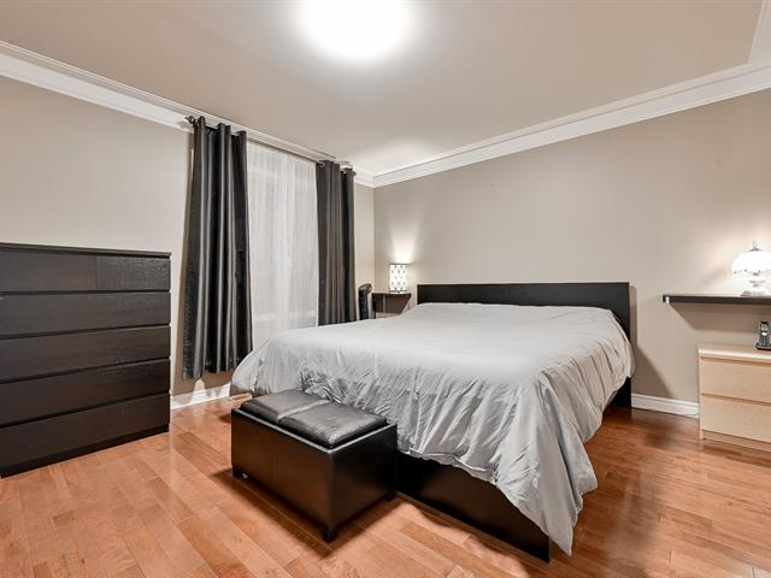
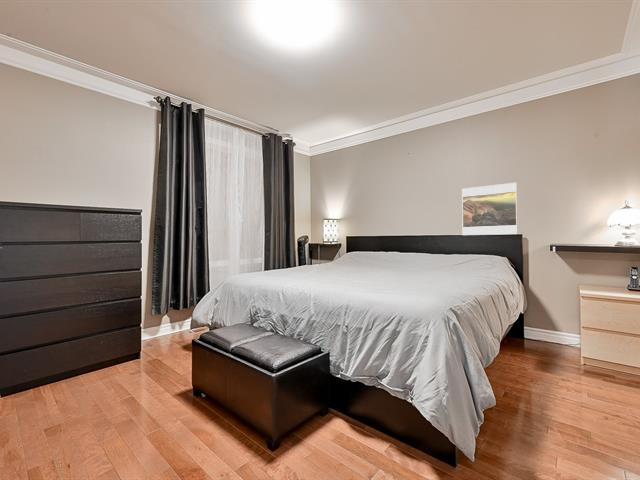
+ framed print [461,182,519,236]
